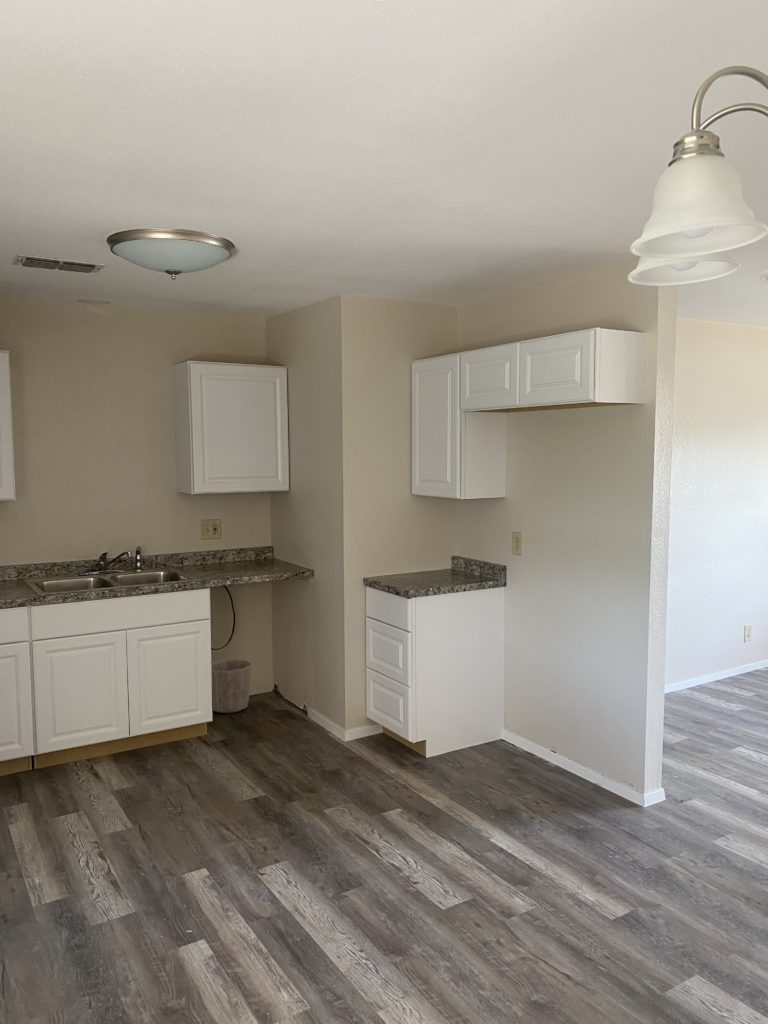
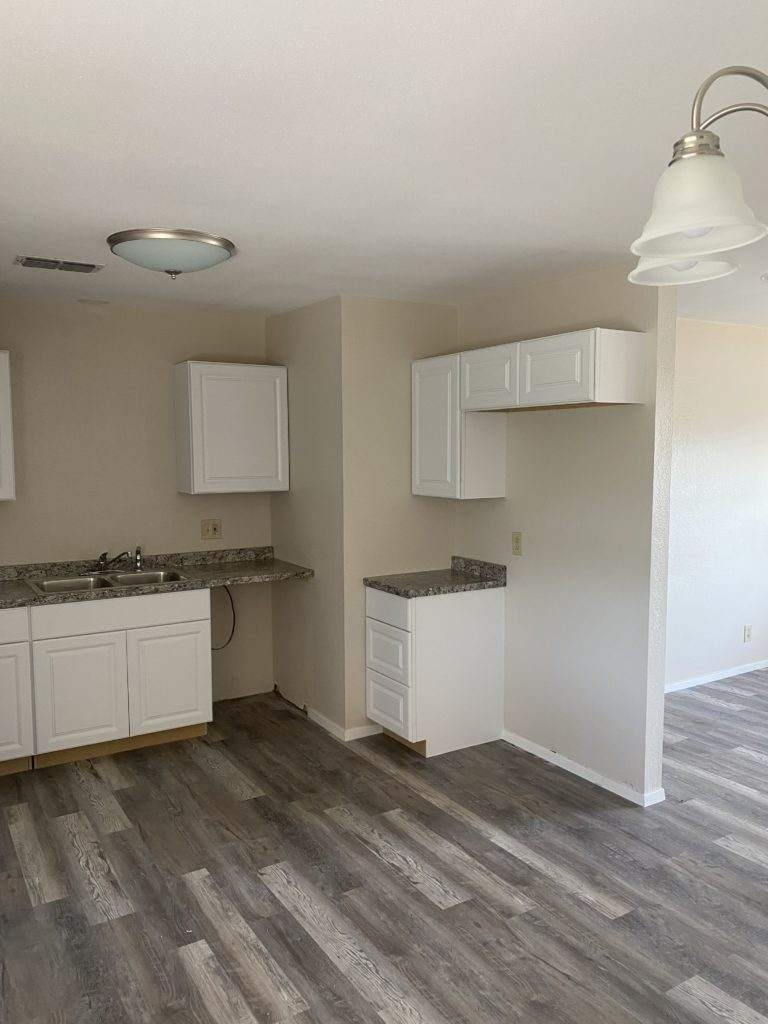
- waste basket [211,658,253,714]
